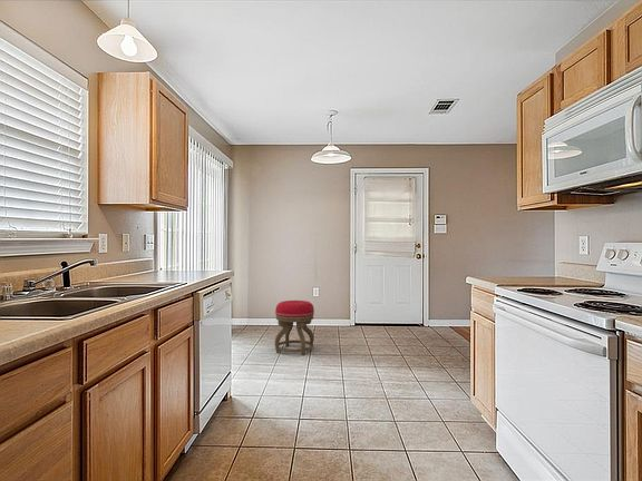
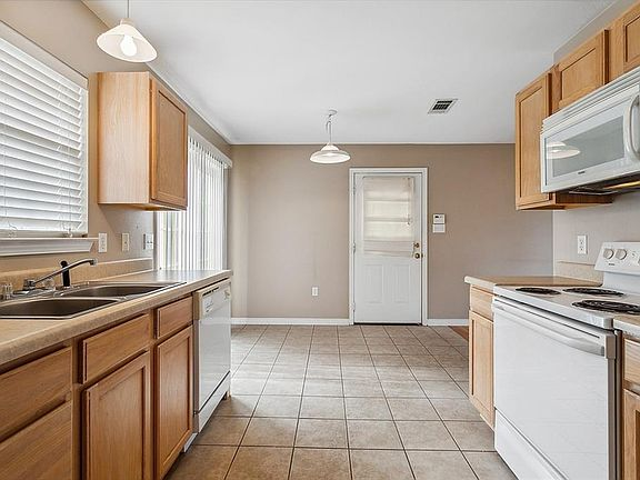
- stool [274,300,315,356]
